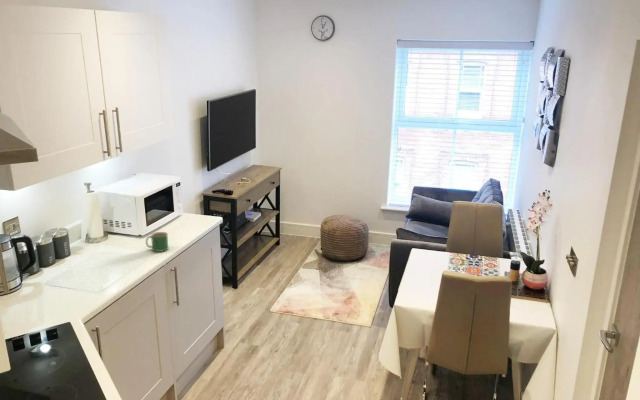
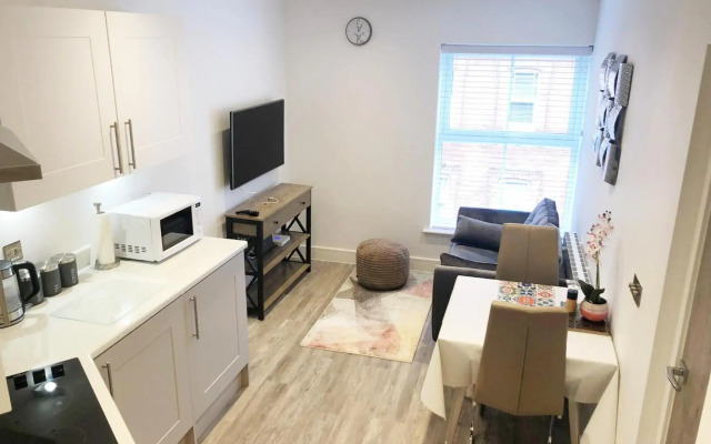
- mug [145,231,170,253]
